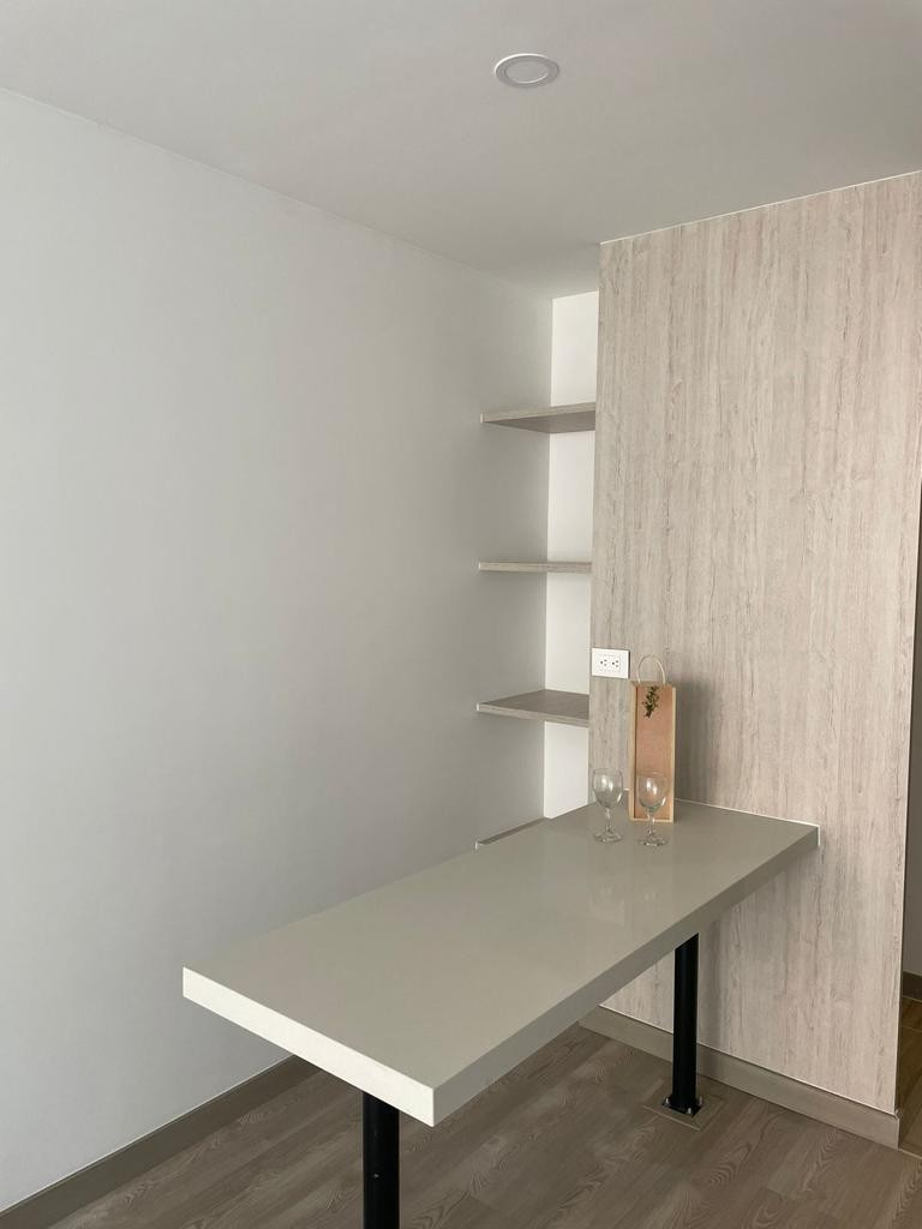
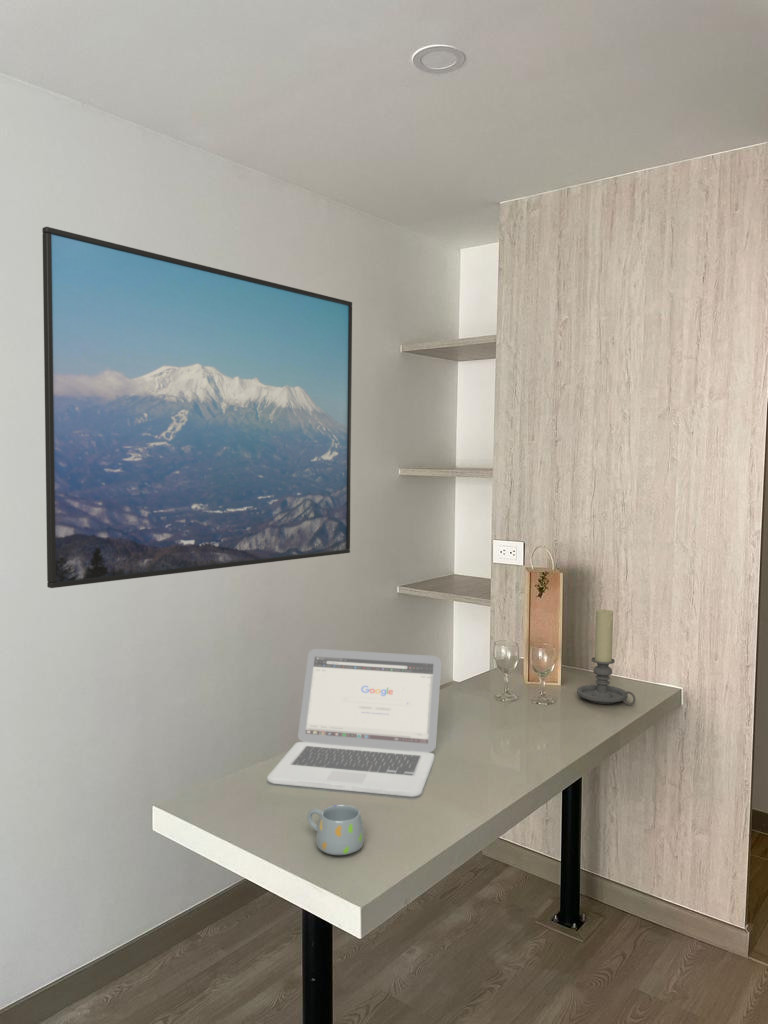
+ candle holder [576,608,637,706]
+ laptop [266,648,442,798]
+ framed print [41,226,353,589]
+ mug [306,803,365,856]
